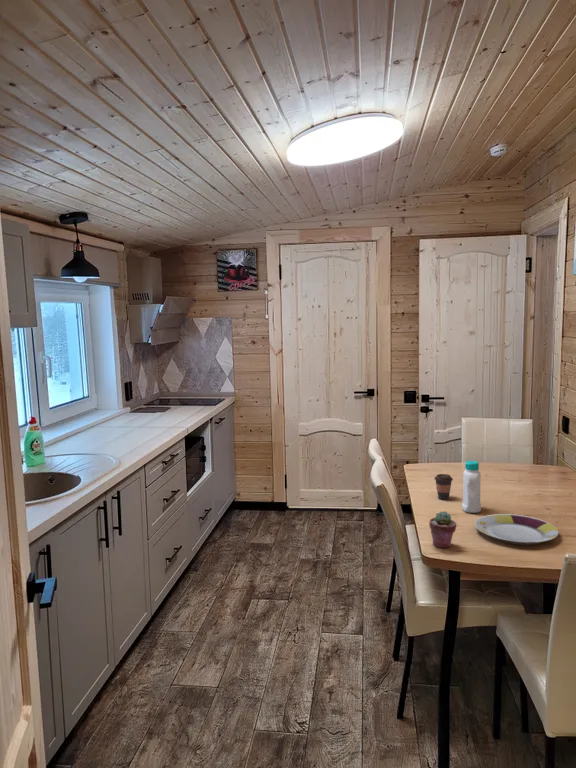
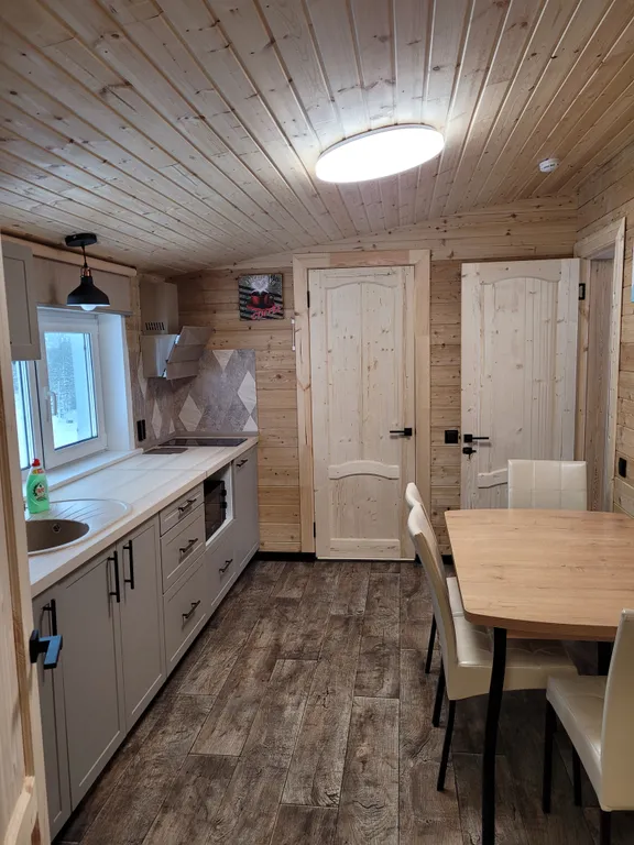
- coffee cup [433,473,454,501]
- potted succulent [428,510,457,549]
- bottle [461,460,482,514]
- plate [474,513,559,545]
